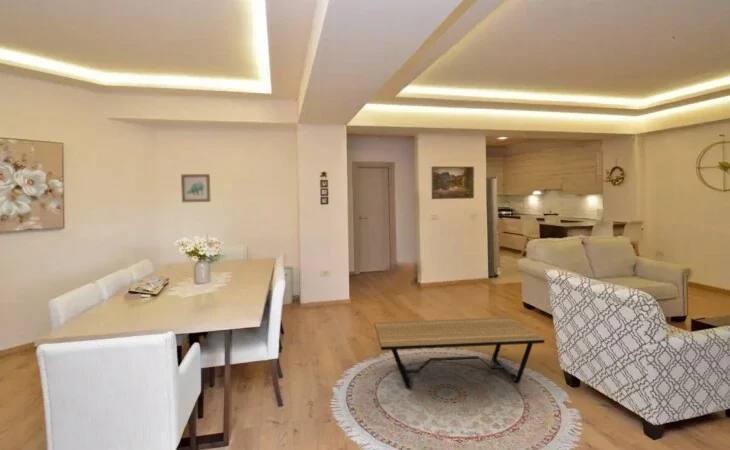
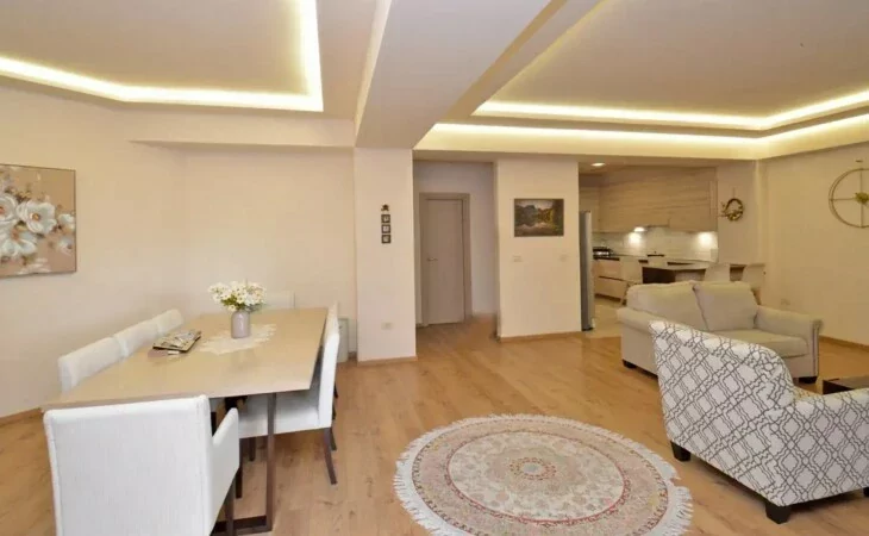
- coffee table [374,316,545,389]
- wall art [180,173,212,203]
